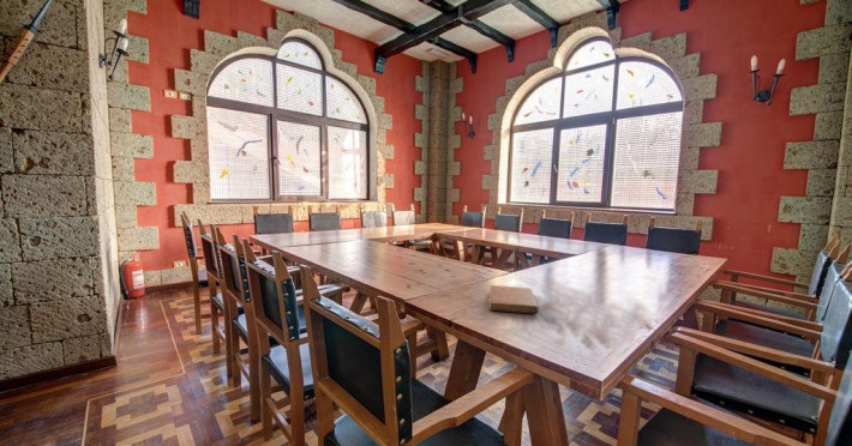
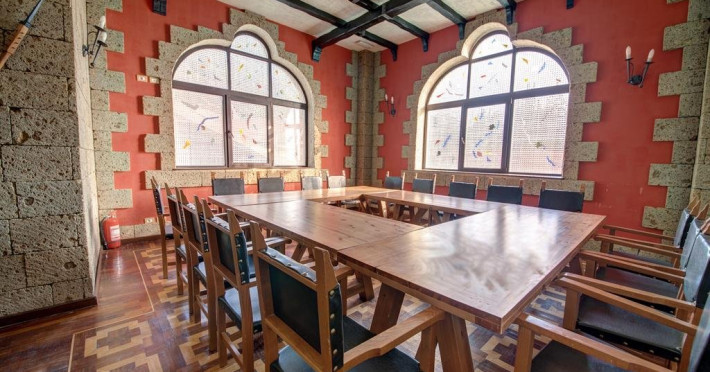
- notebook [487,284,540,314]
